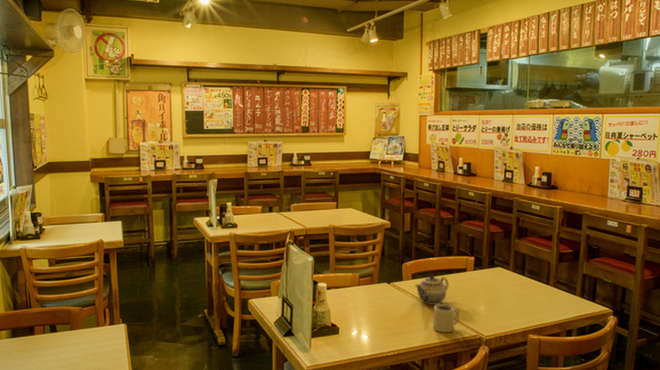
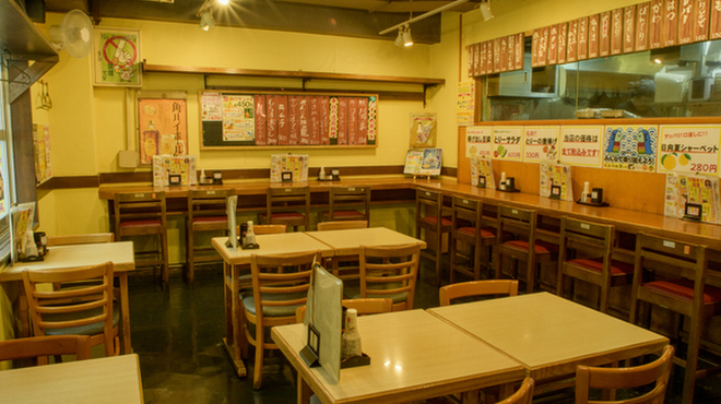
- teapot [414,274,449,306]
- cup [432,303,460,333]
